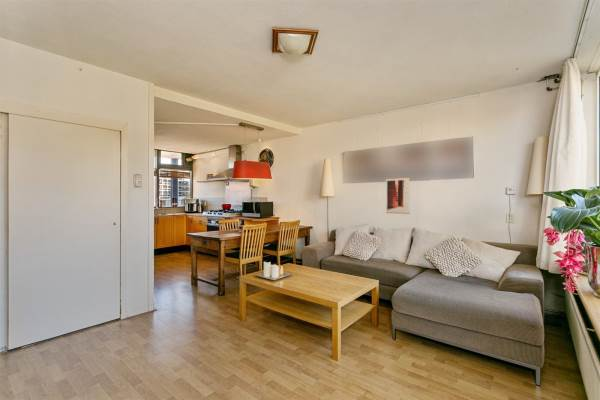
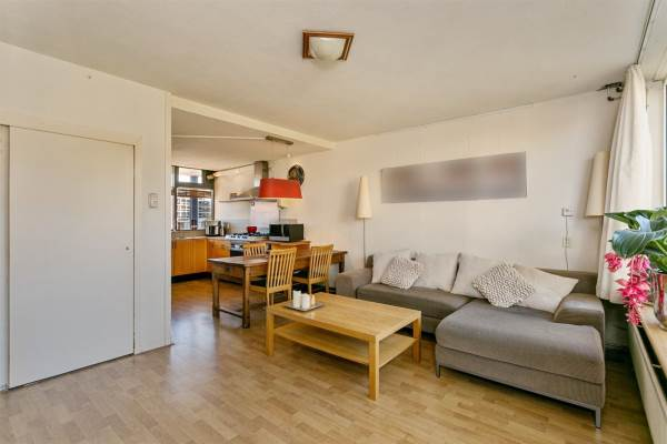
- wall art [385,176,411,215]
